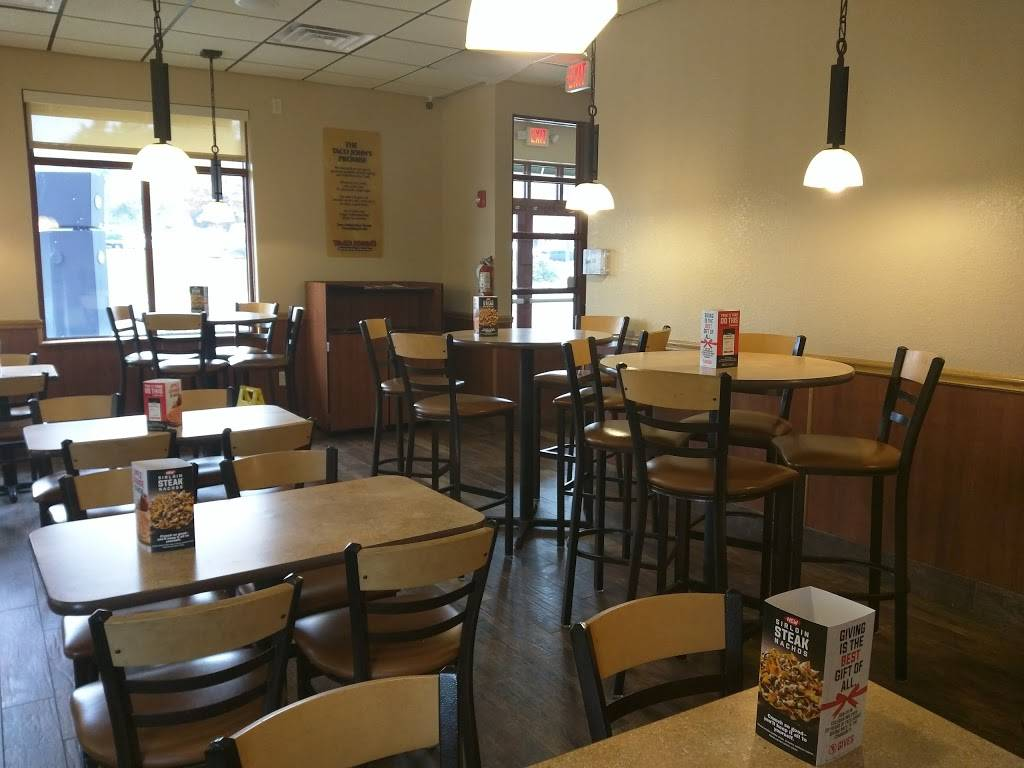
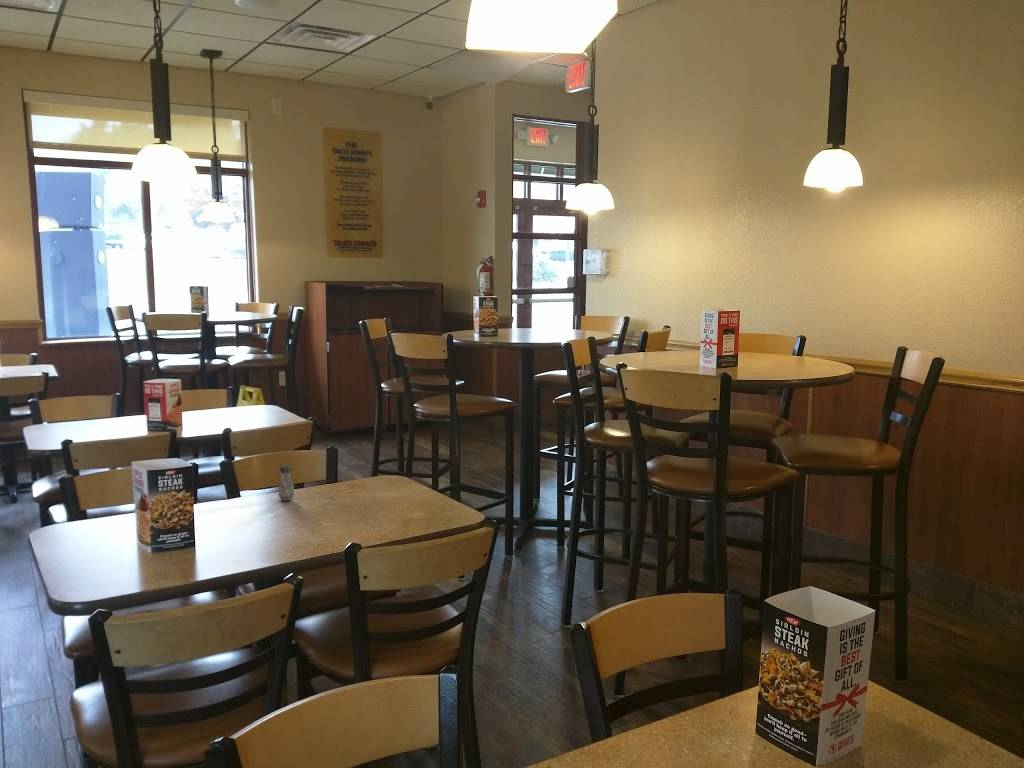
+ salt shaker [277,464,295,502]
